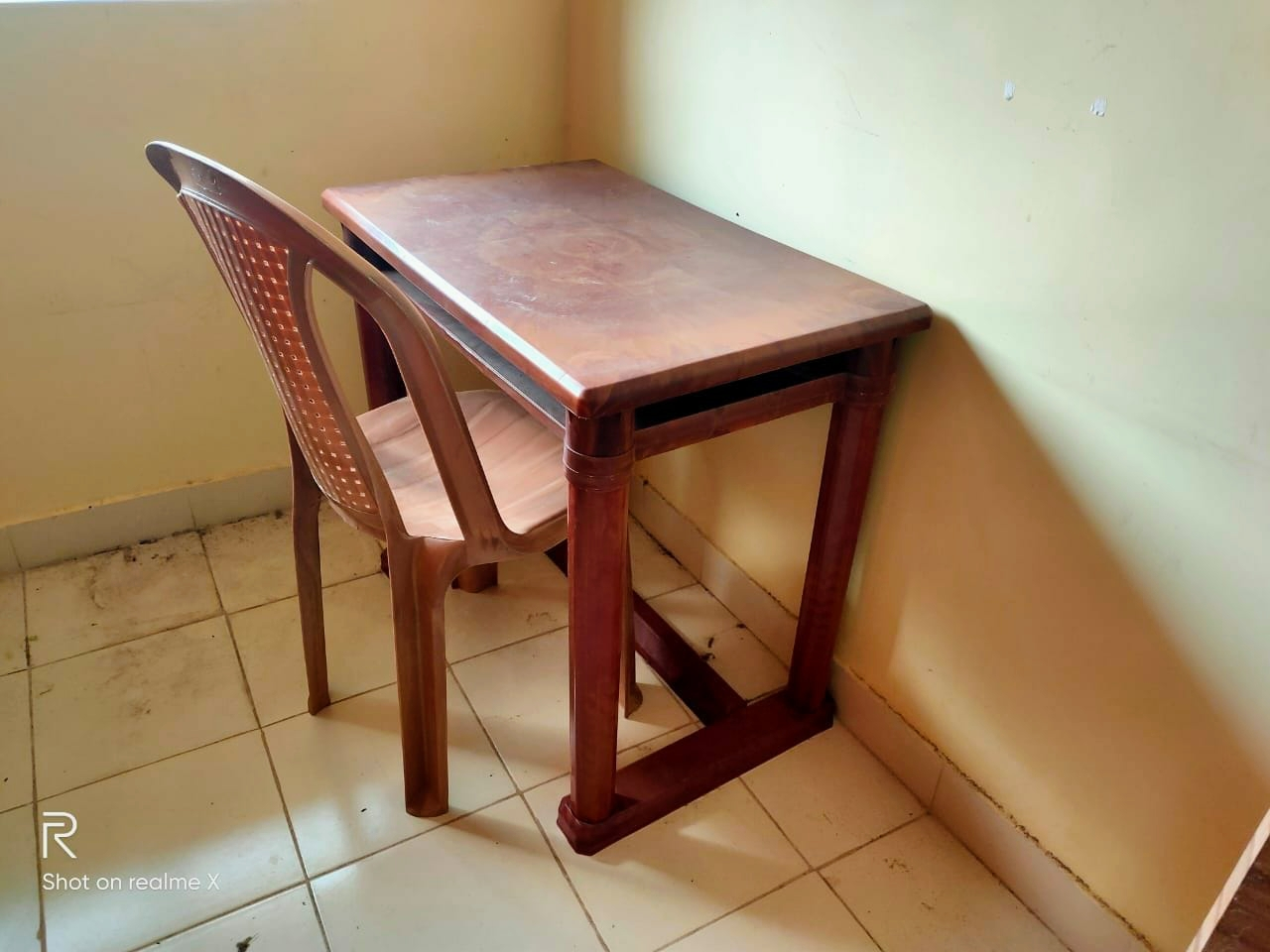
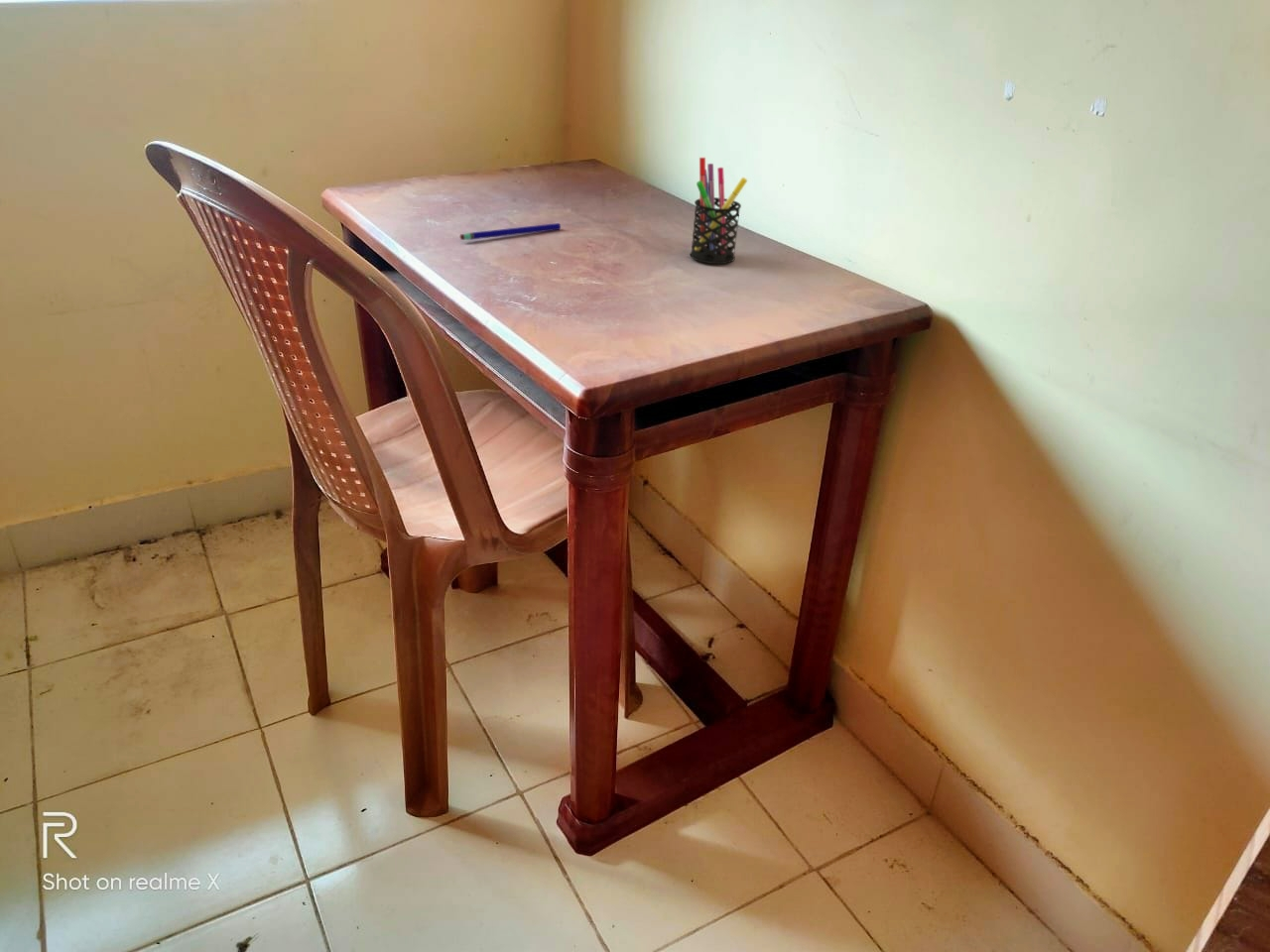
+ pen holder [689,157,748,265]
+ pen [459,222,562,241]
